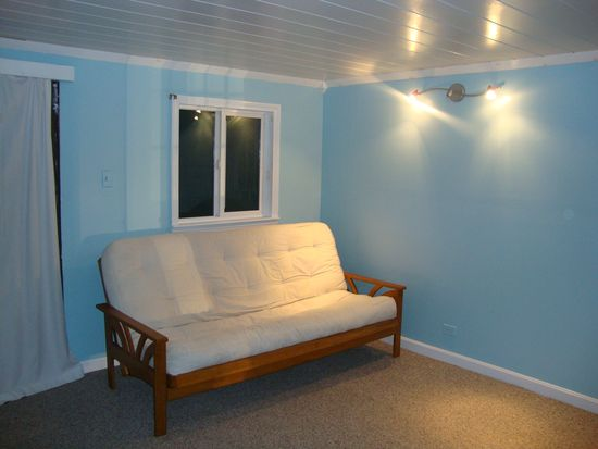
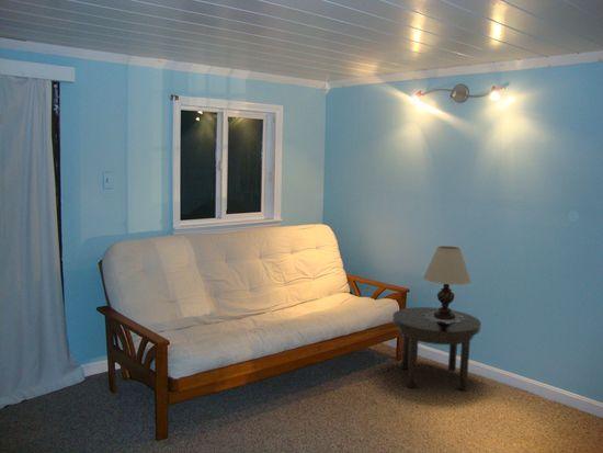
+ side table [391,306,482,392]
+ table lamp [422,245,473,324]
